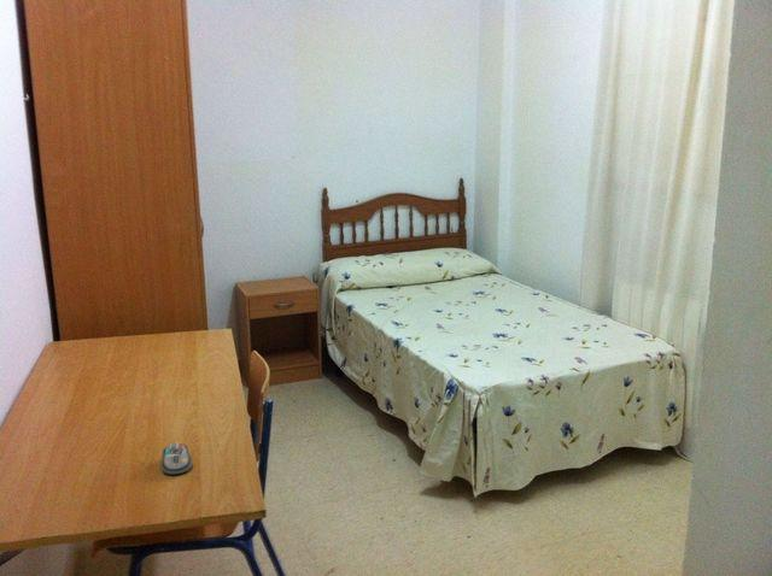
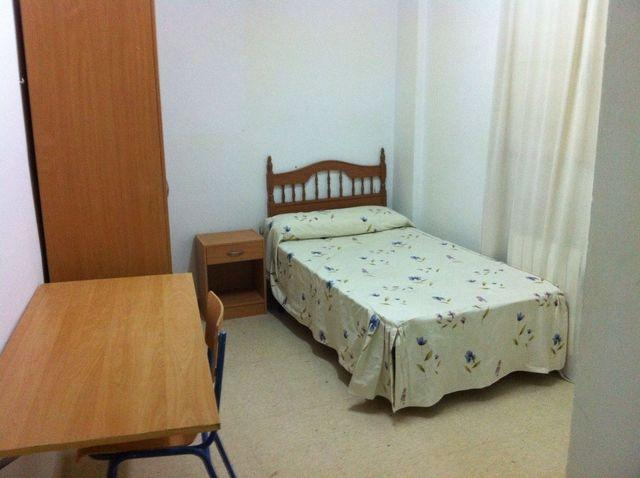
- computer mouse [160,441,193,476]
